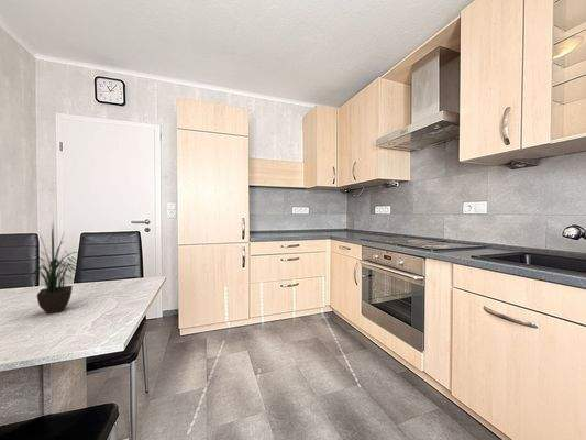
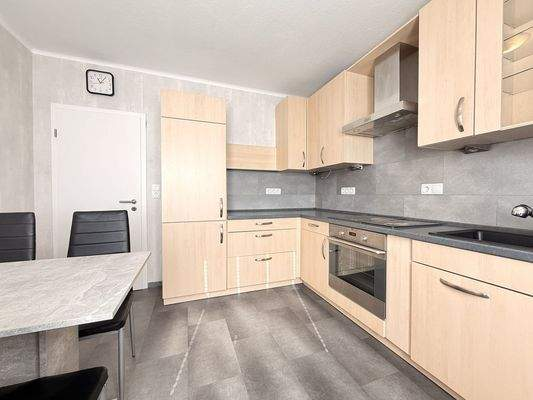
- potted plant [26,216,89,315]
